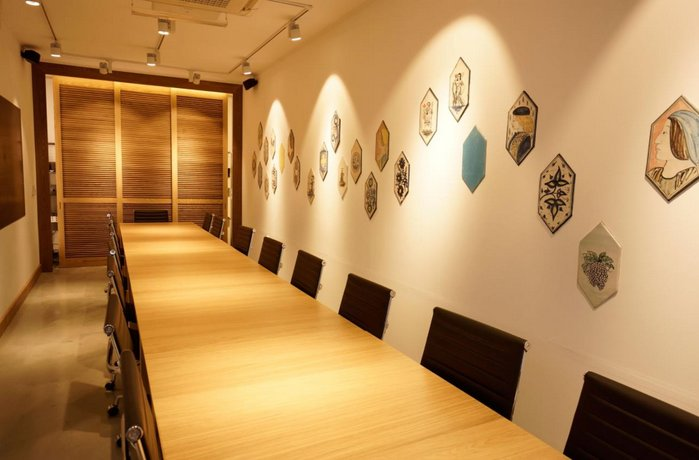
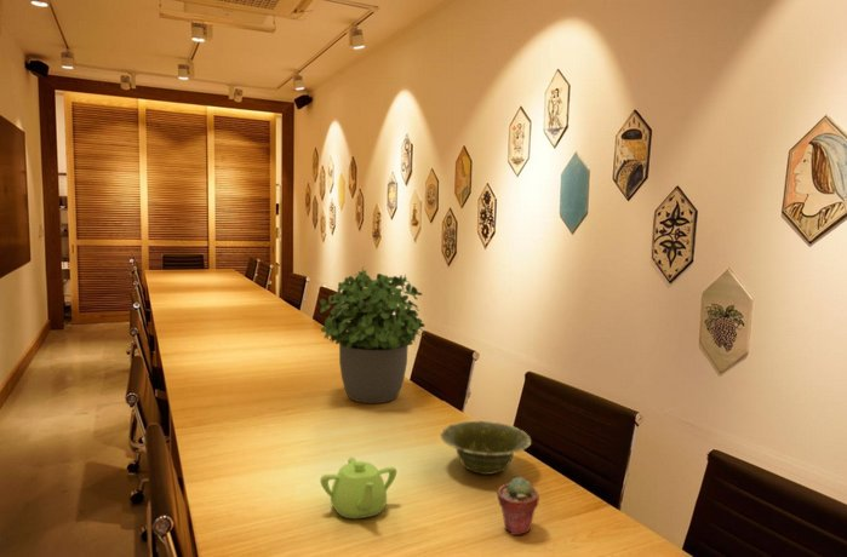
+ potted succulent [496,476,540,536]
+ teapot [319,455,397,519]
+ dish [439,420,532,476]
+ potted plant [319,266,427,404]
